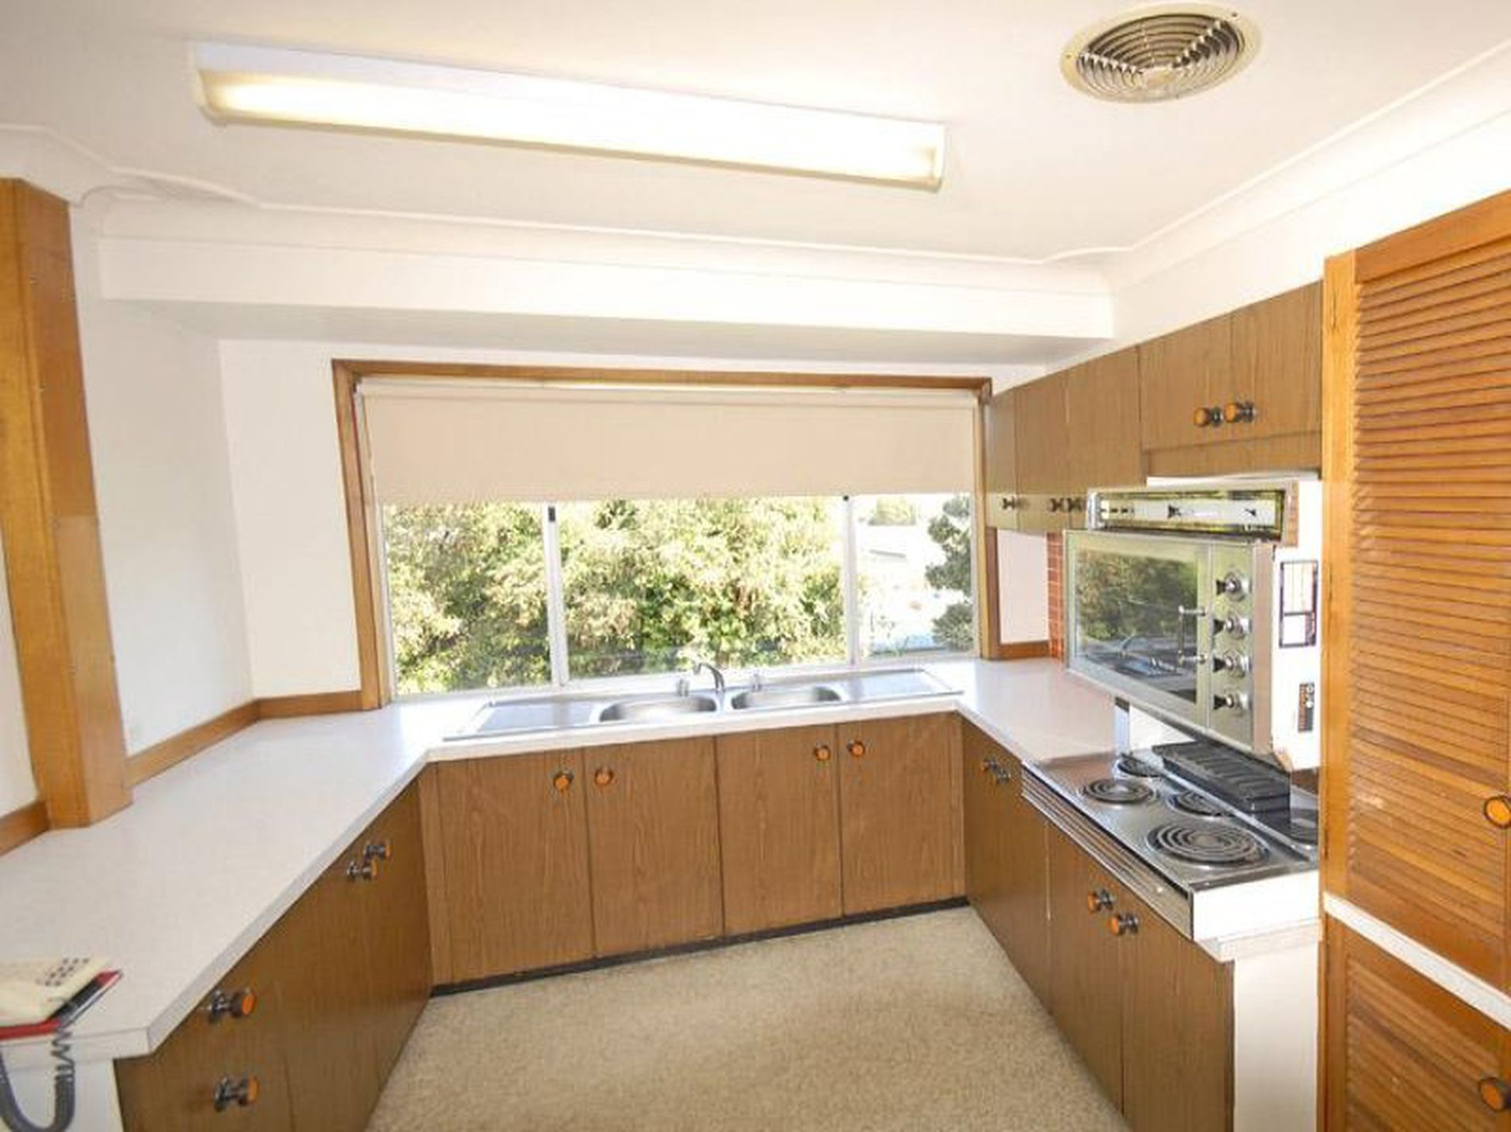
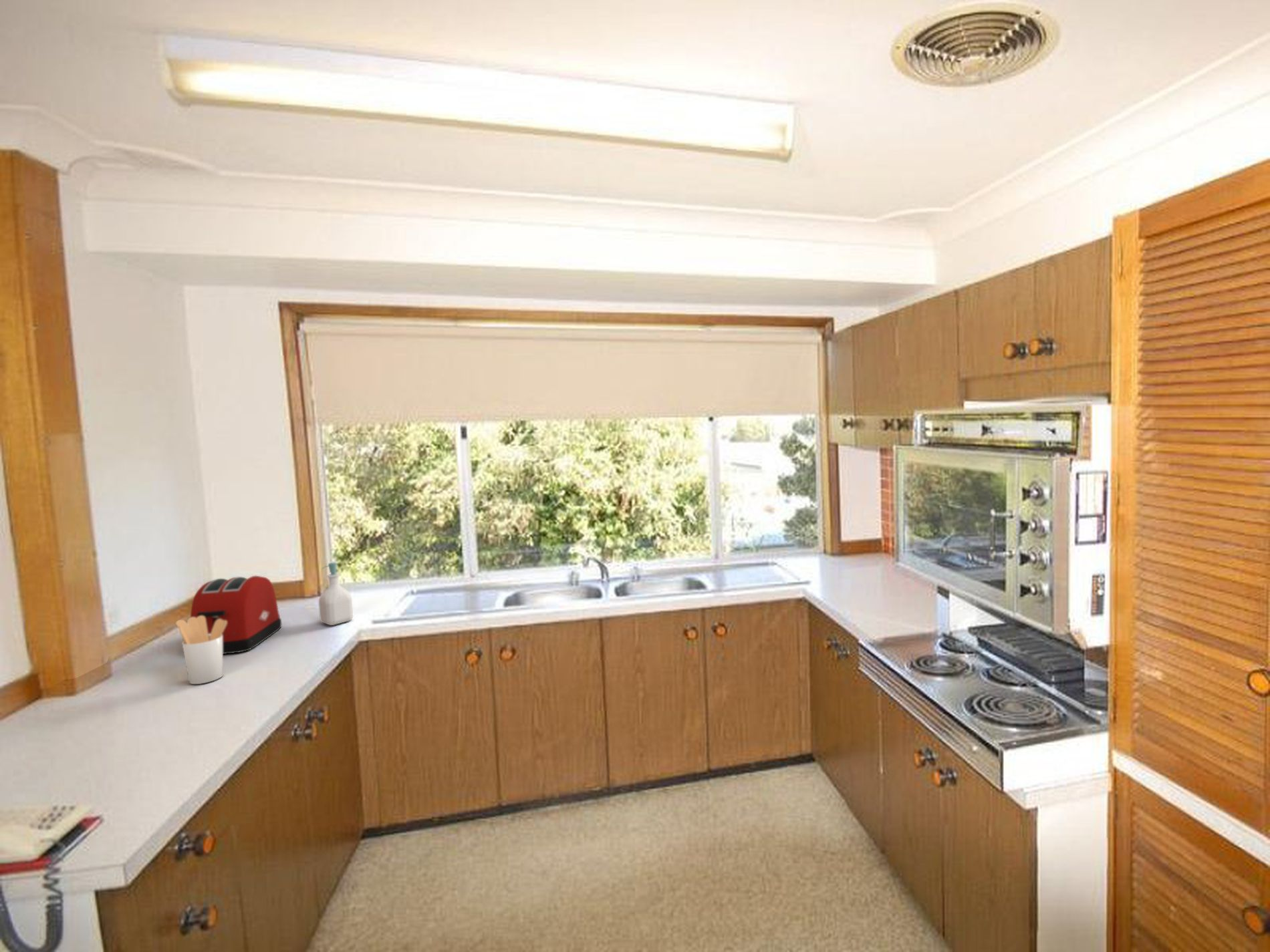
+ toaster [190,575,282,655]
+ utensil holder [175,616,227,685]
+ soap bottle [318,562,354,626]
